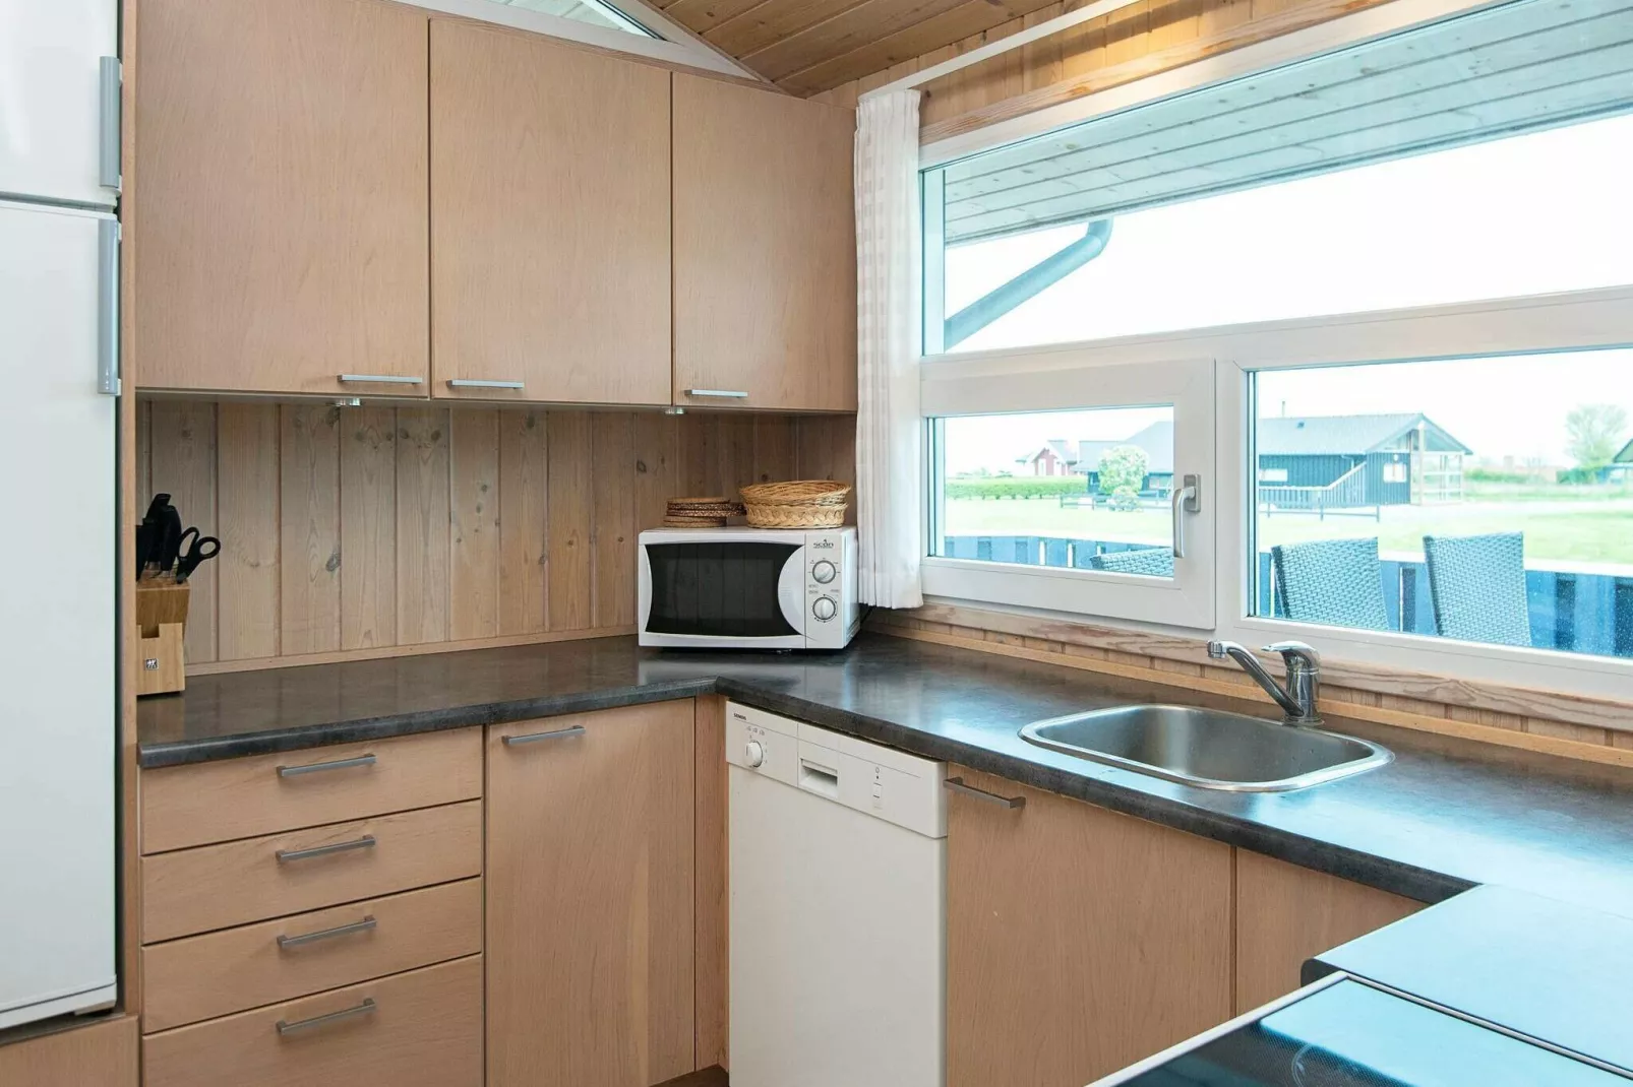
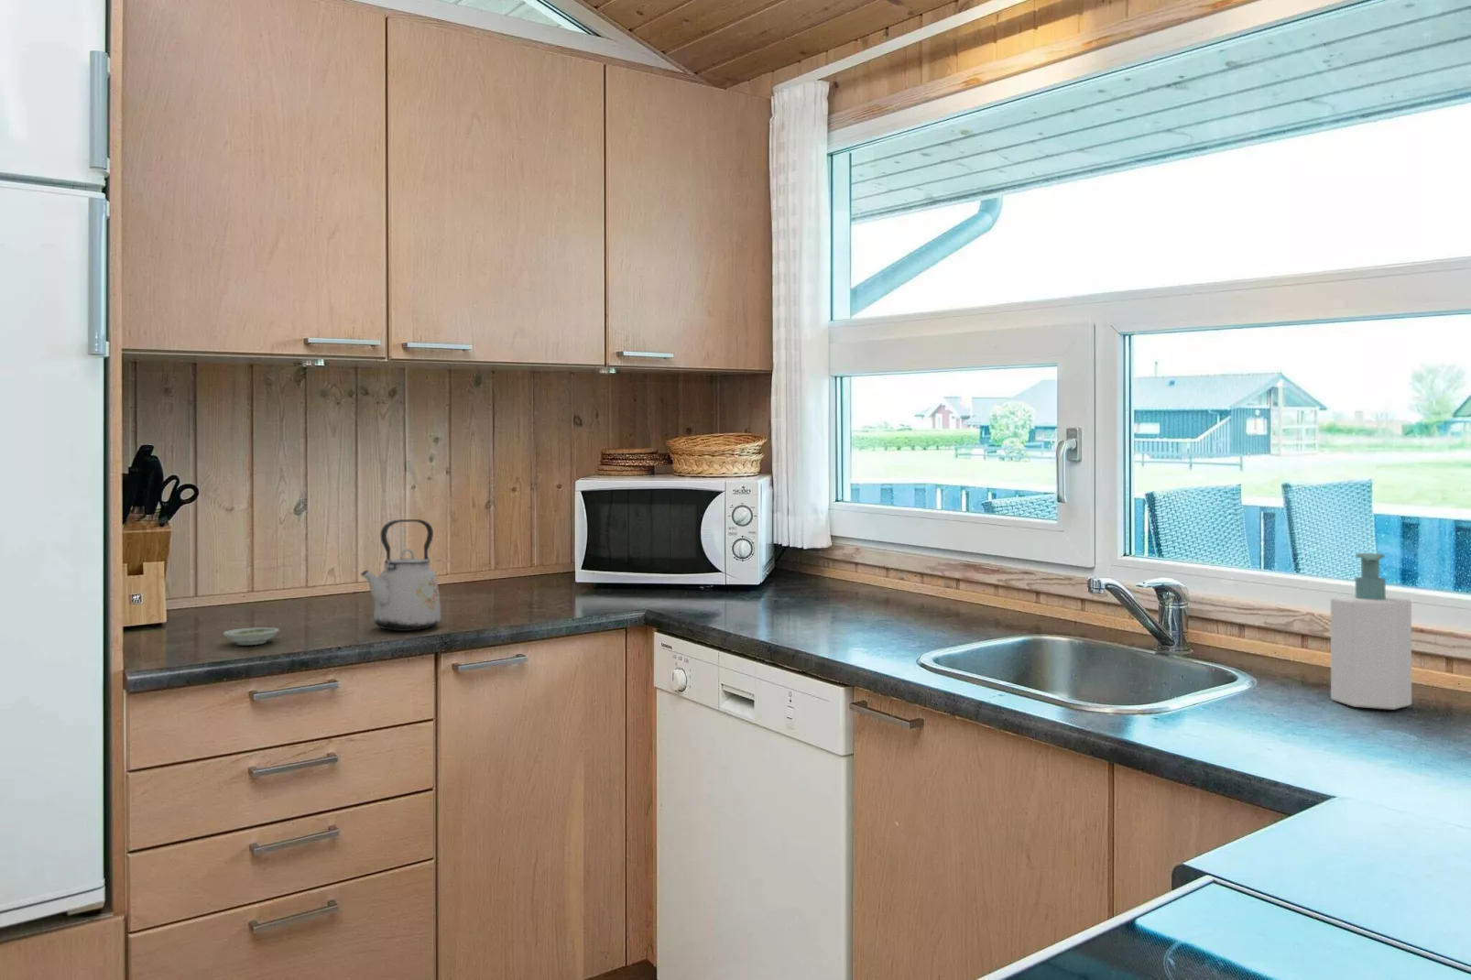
+ saucer [223,627,280,645]
+ kettle [360,518,443,632]
+ soap bottle [1330,552,1412,711]
